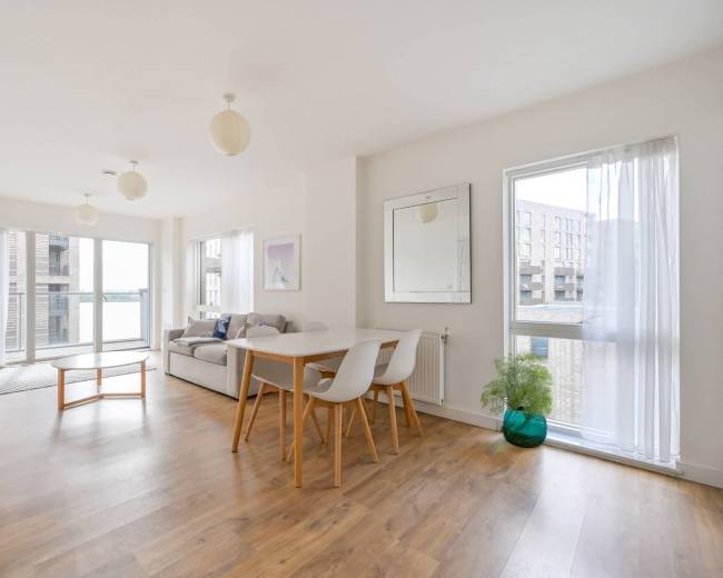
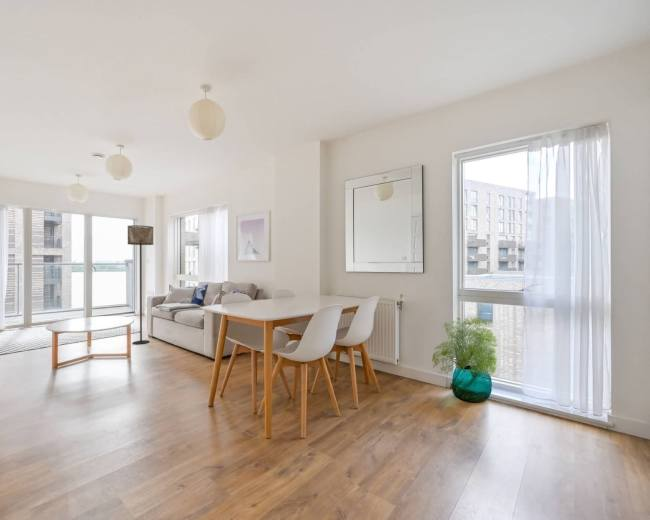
+ floor lamp [127,224,154,345]
